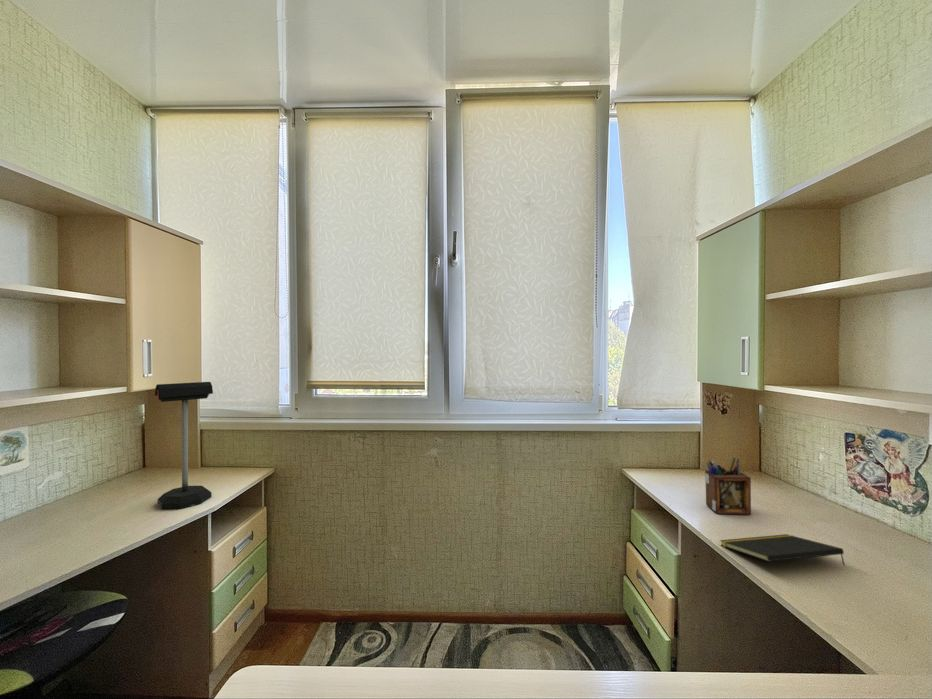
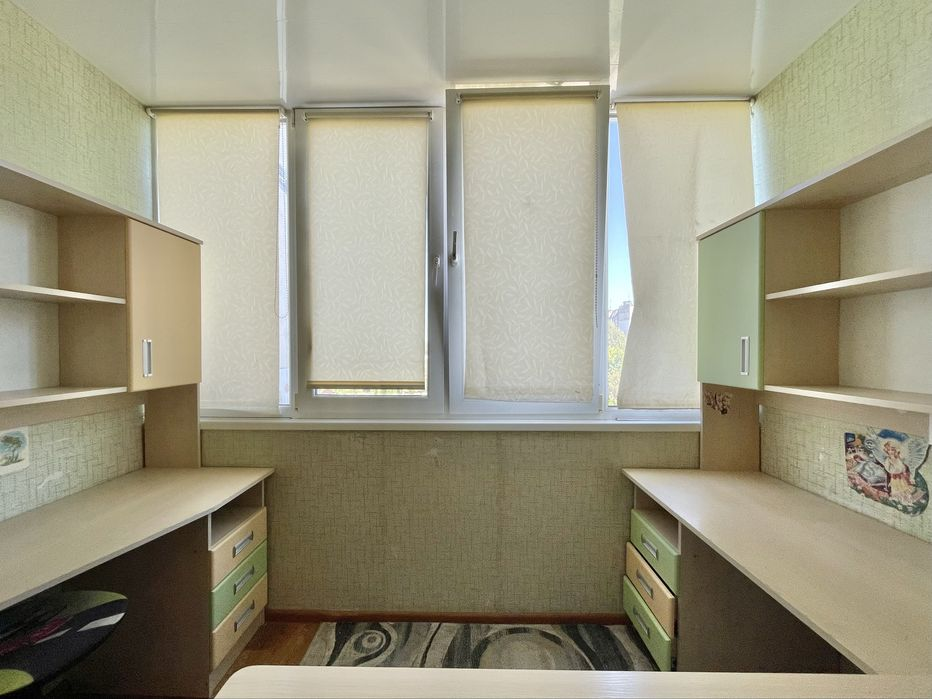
- desk organizer [704,457,752,515]
- notepad [719,533,846,566]
- mailbox [154,381,214,510]
